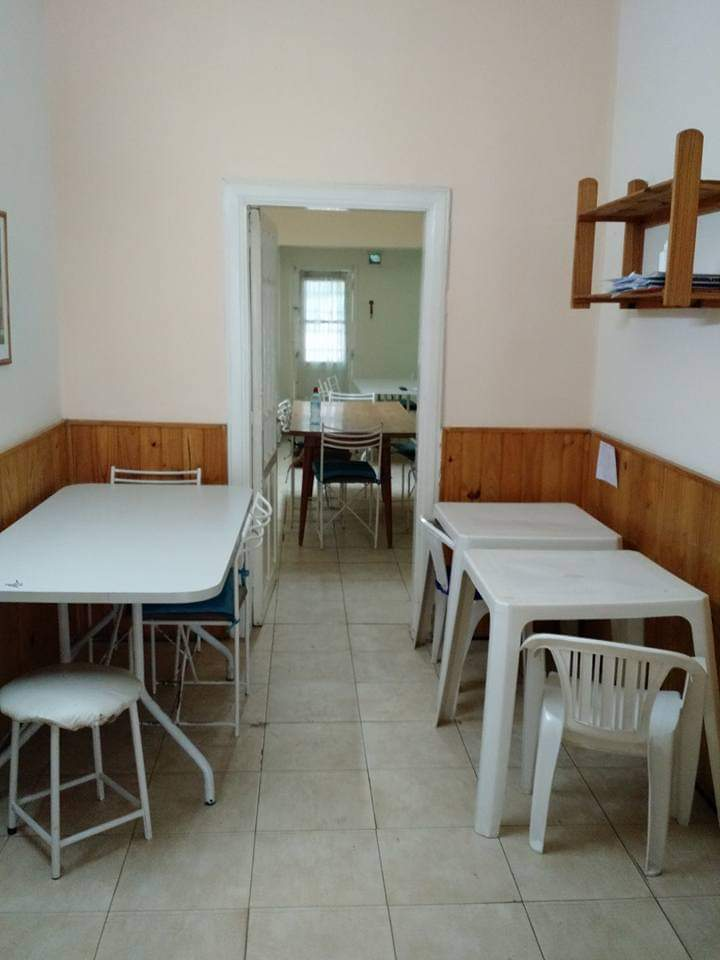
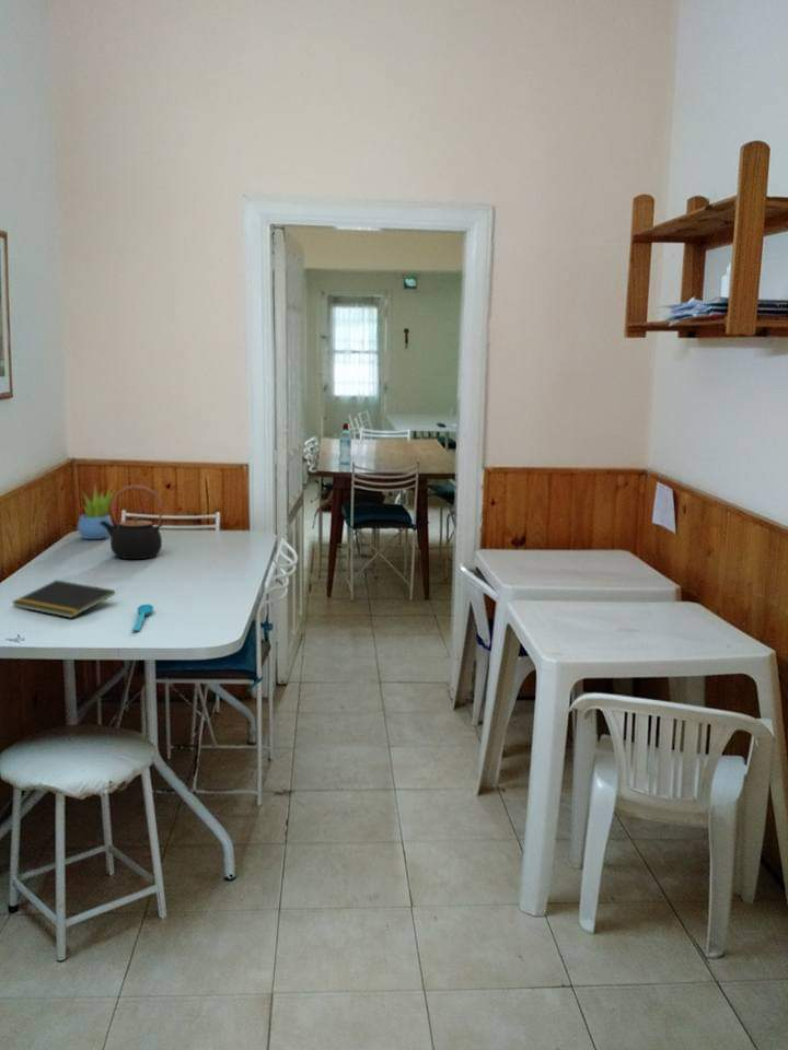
+ notepad [11,579,116,619]
+ teapot [99,483,164,560]
+ succulent plant [77,486,116,540]
+ spoon [131,603,154,632]
